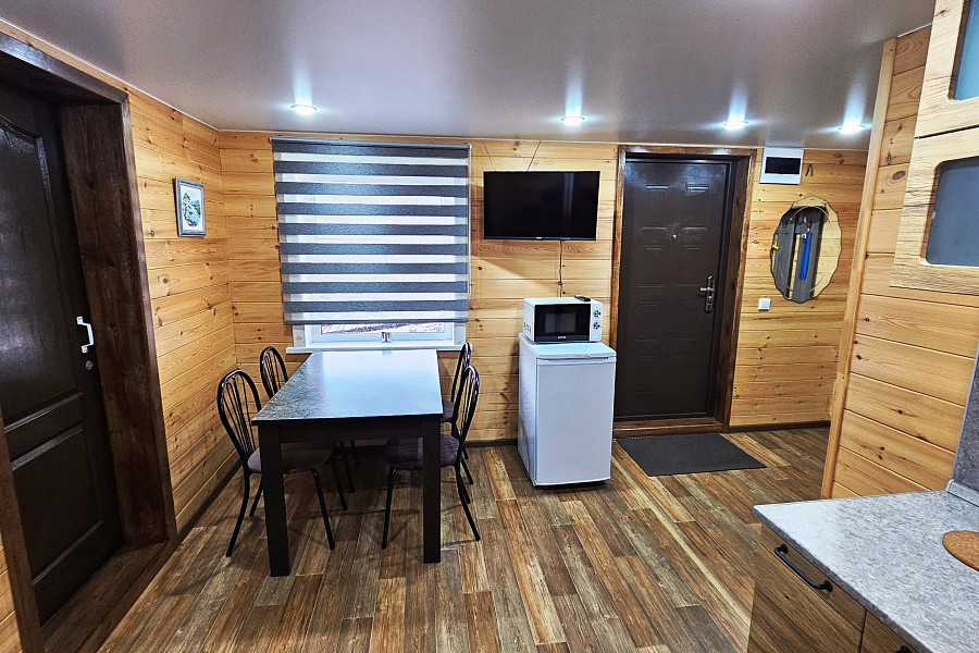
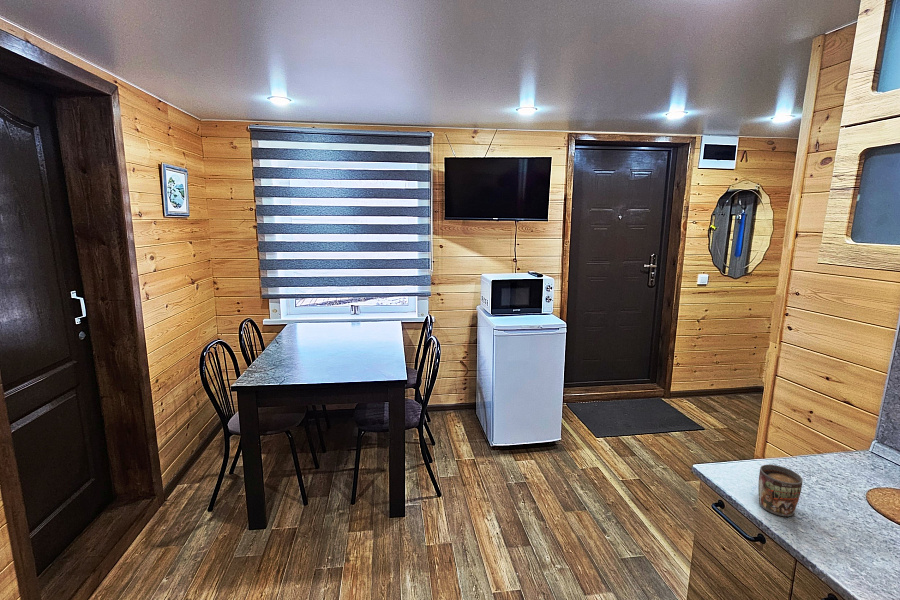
+ mug [757,463,804,517]
